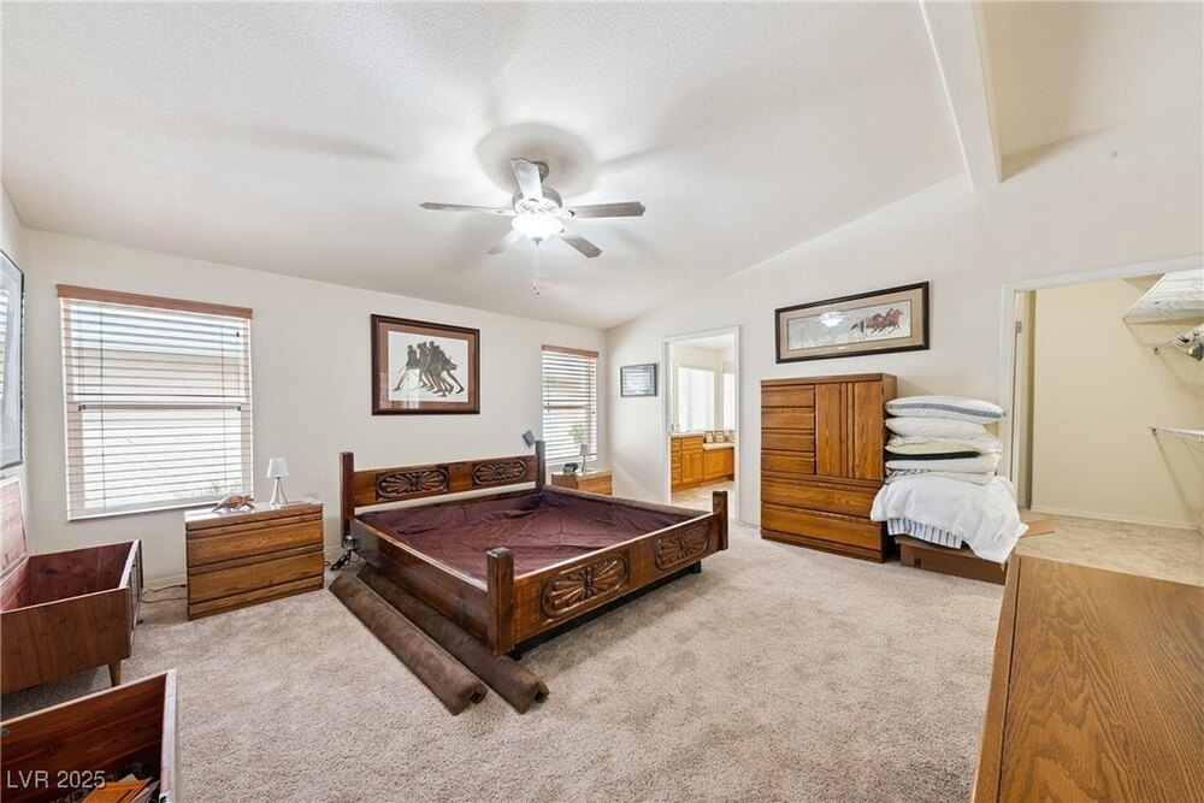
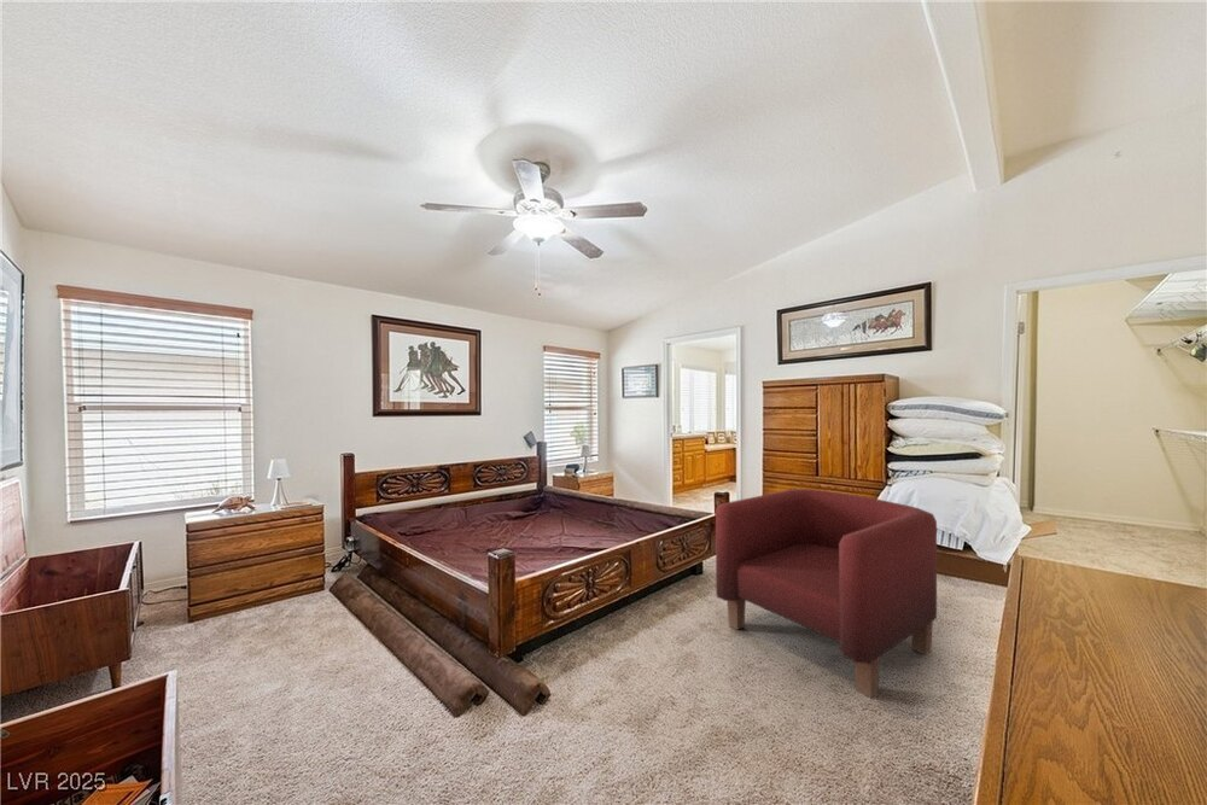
+ armchair [715,488,938,699]
